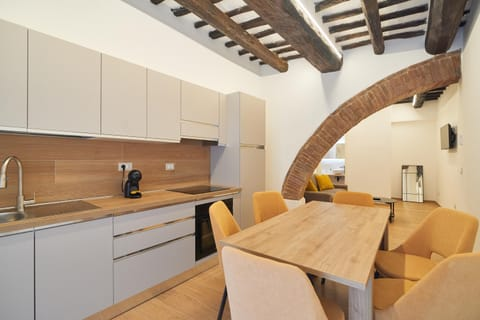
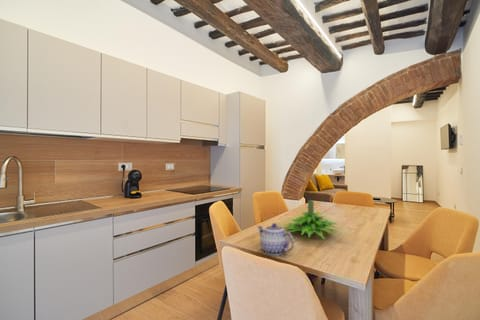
+ plant [276,199,349,240]
+ teapot [256,222,295,257]
